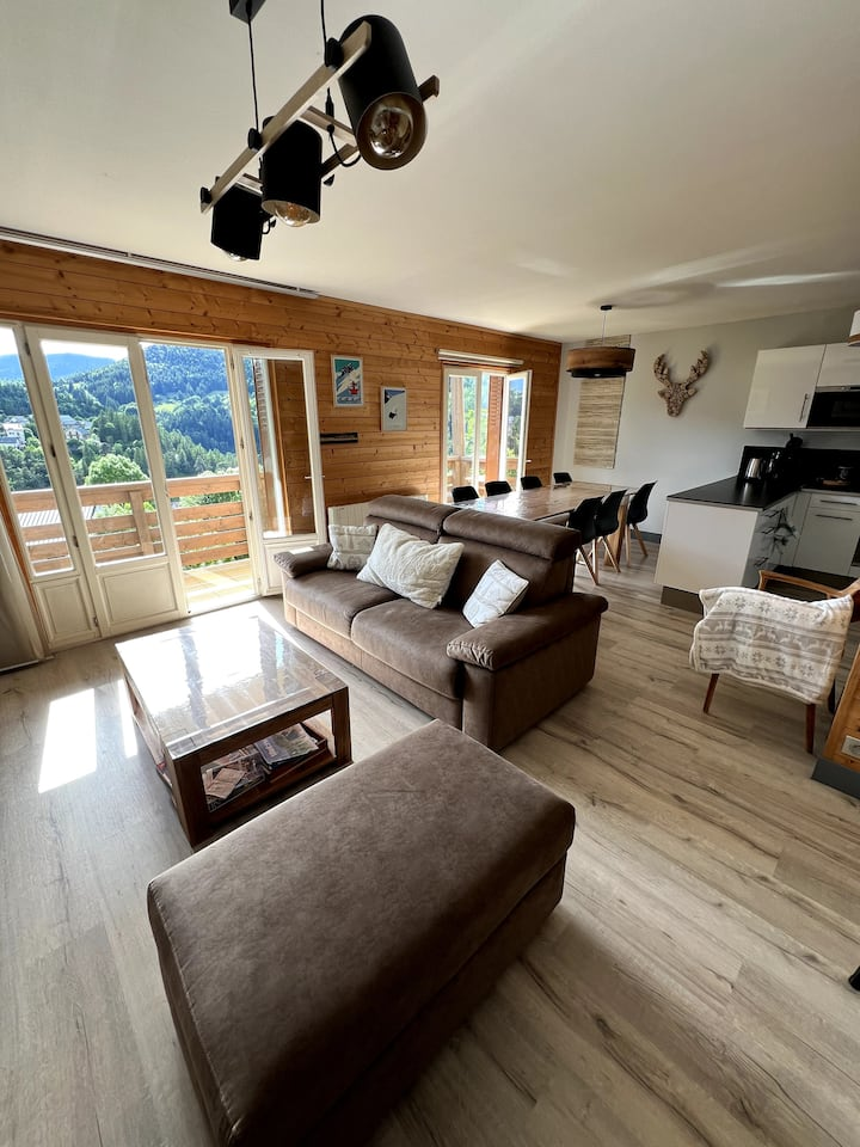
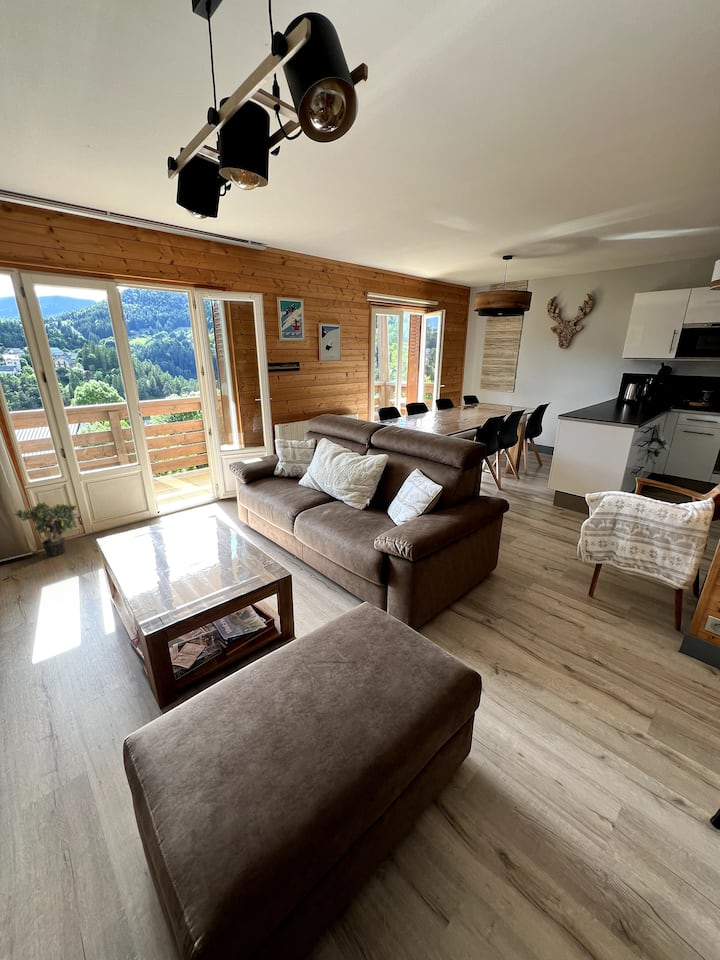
+ potted plant [12,501,80,557]
